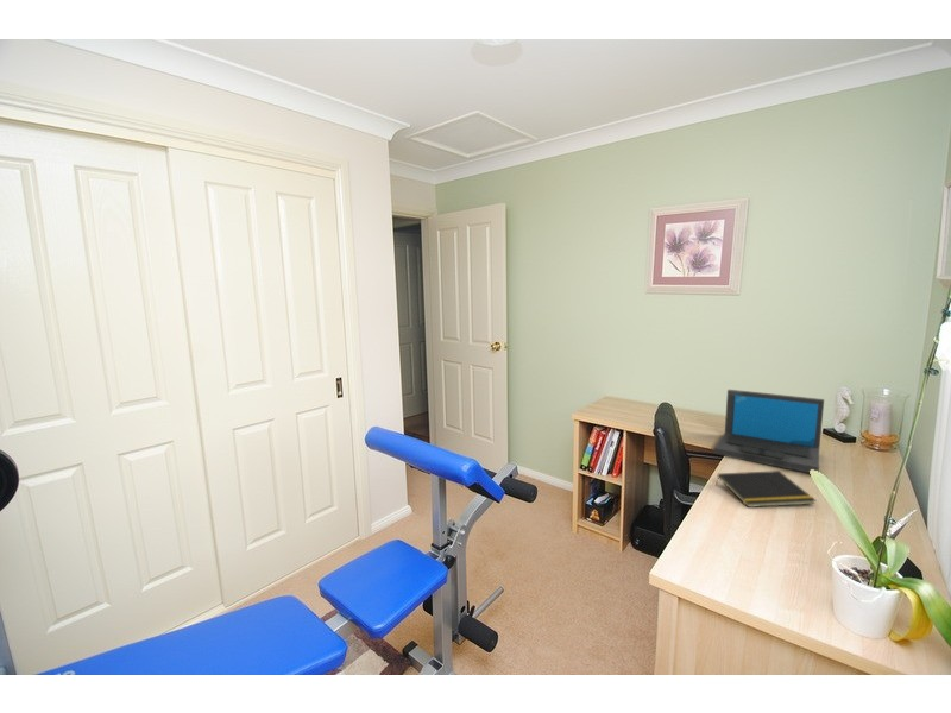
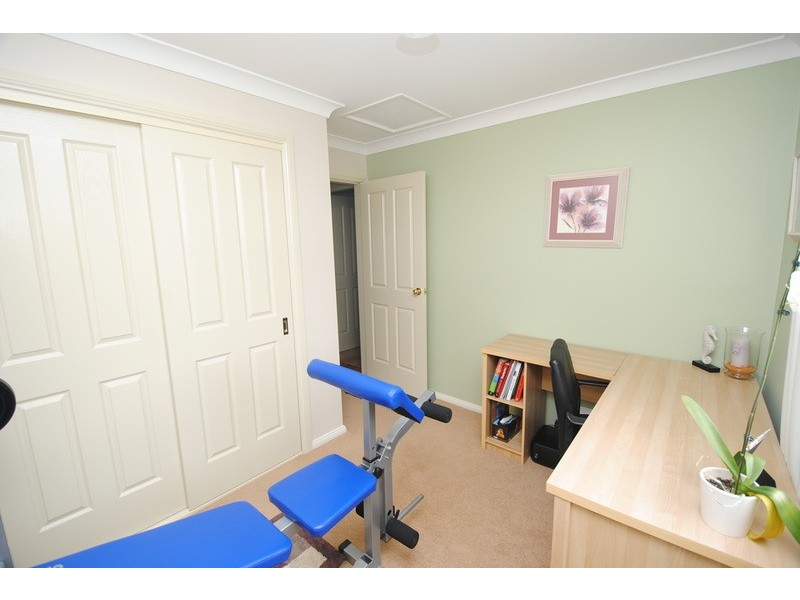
- laptop [712,389,825,474]
- notepad [714,469,817,509]
